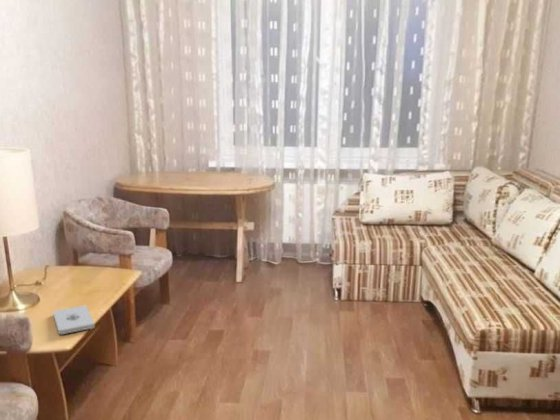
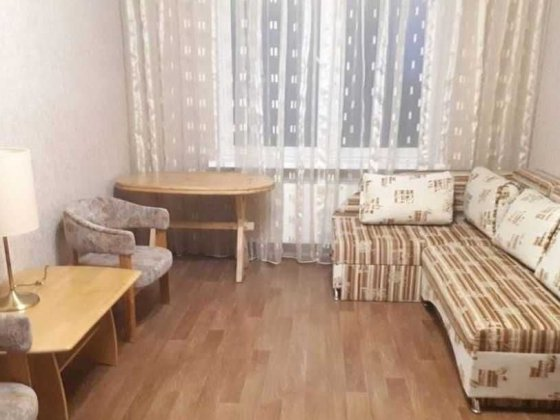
- notepad [52,304,96,335]
